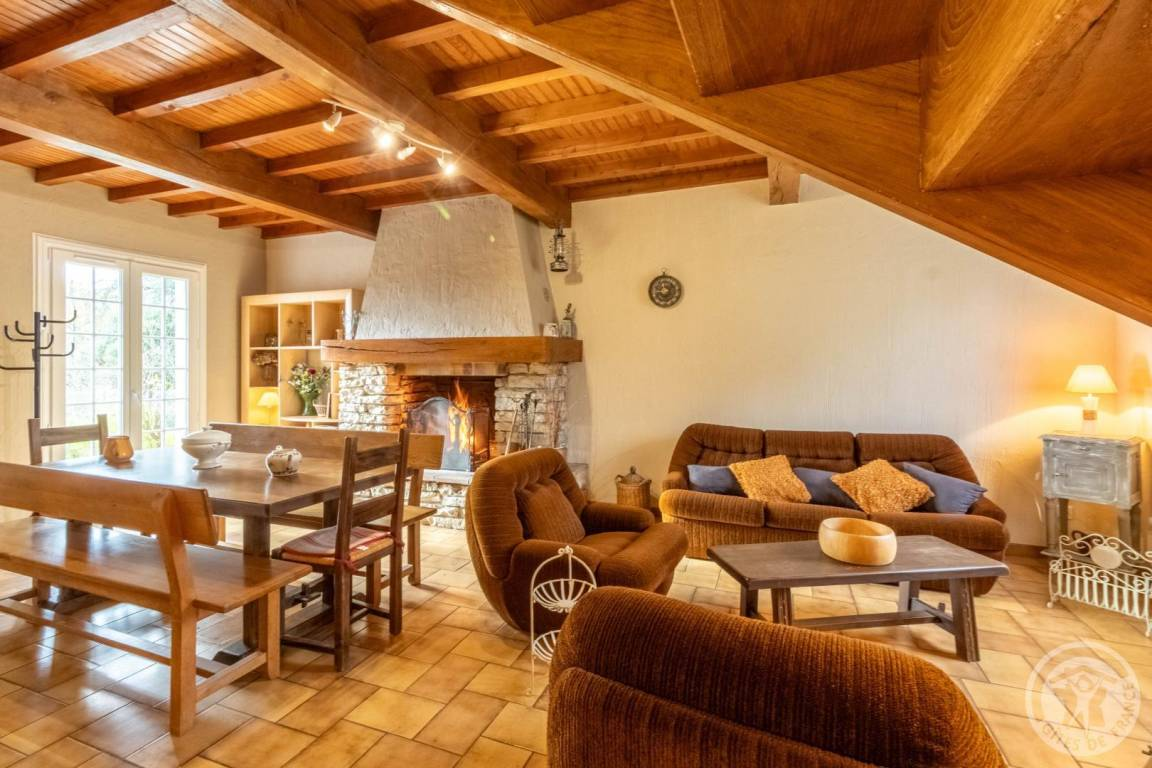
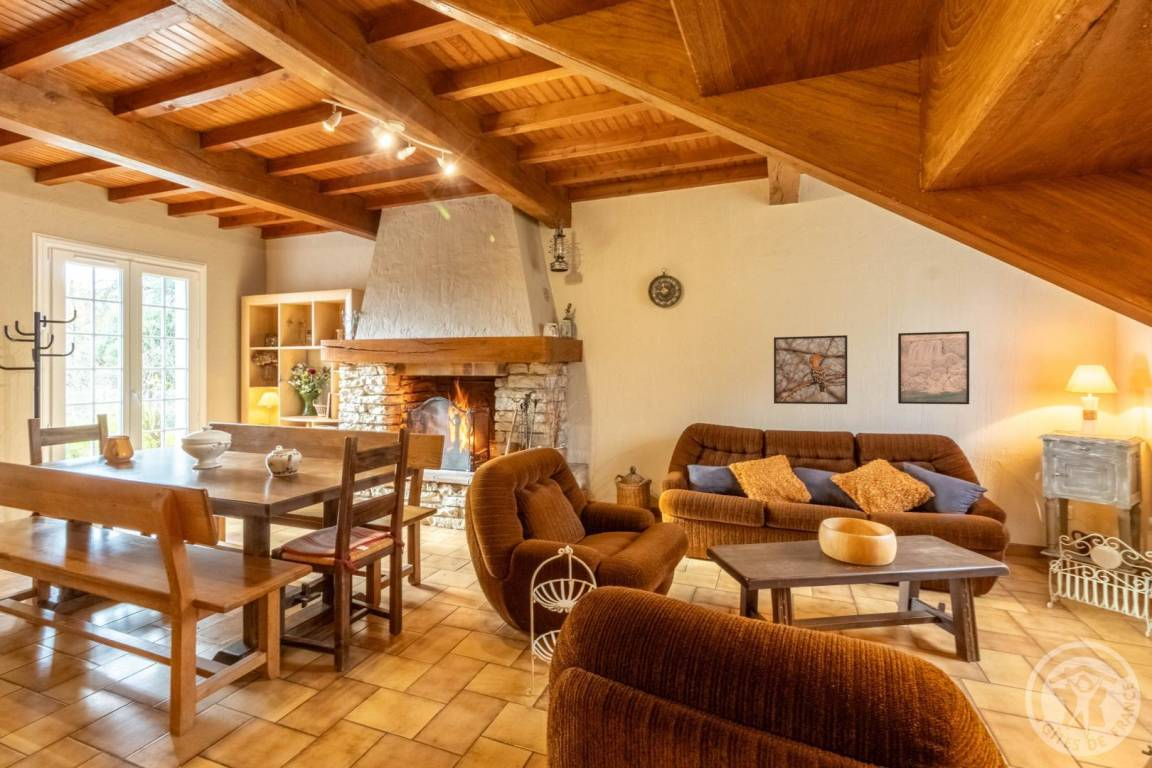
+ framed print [897,330,970,405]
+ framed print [773,334,848,405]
